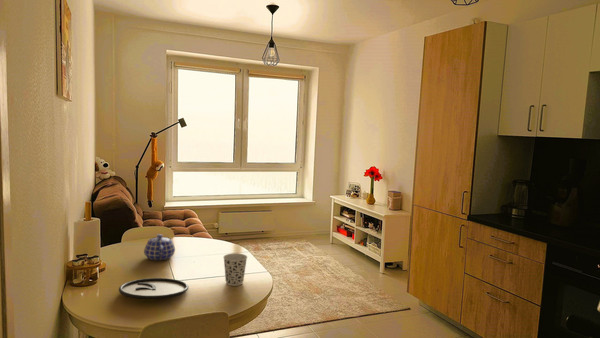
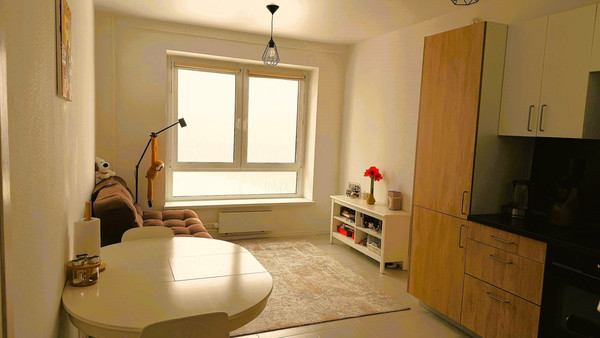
- cup [222,252,248,287]
- plate [118,277,189,300]
- teapot [143,233,176,261]
